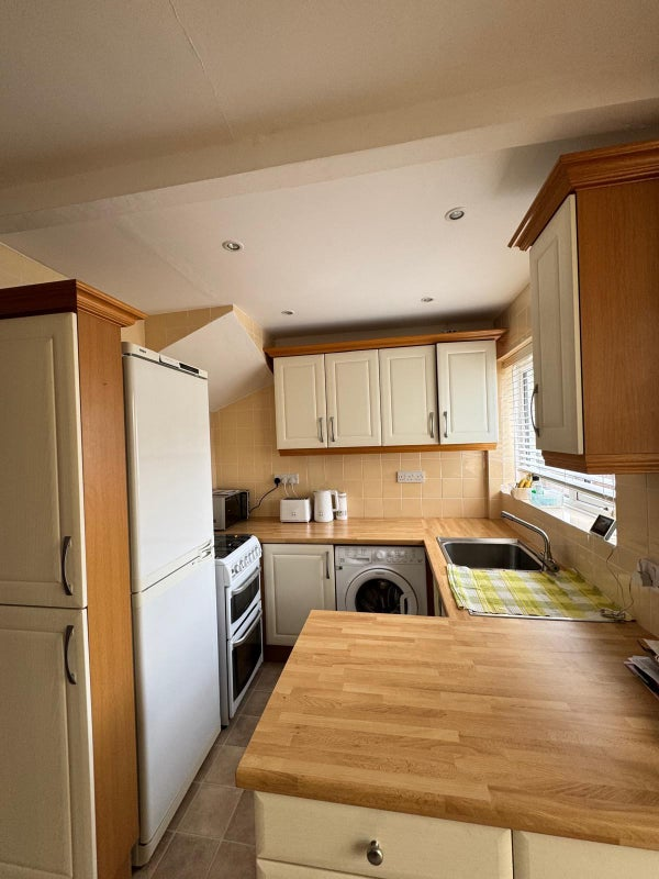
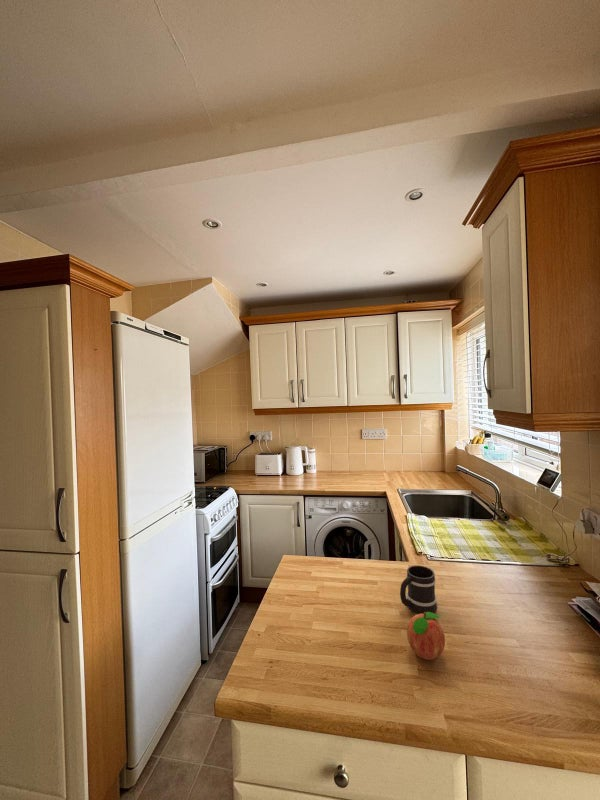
+ fruit [406,612,446,661]
+ mug [399,564,438,614]
